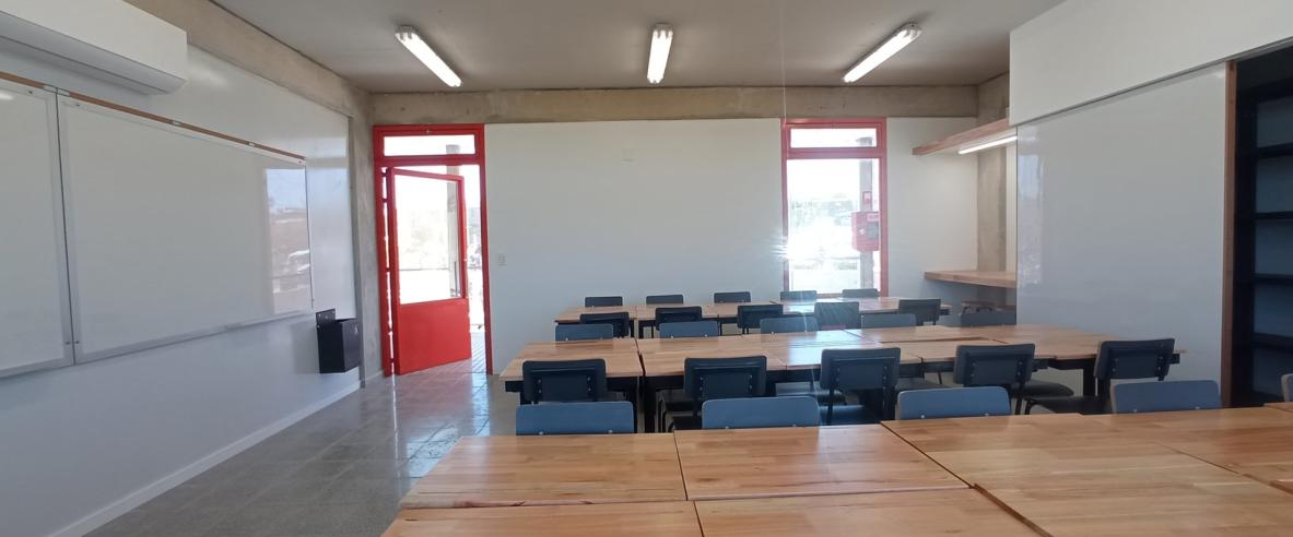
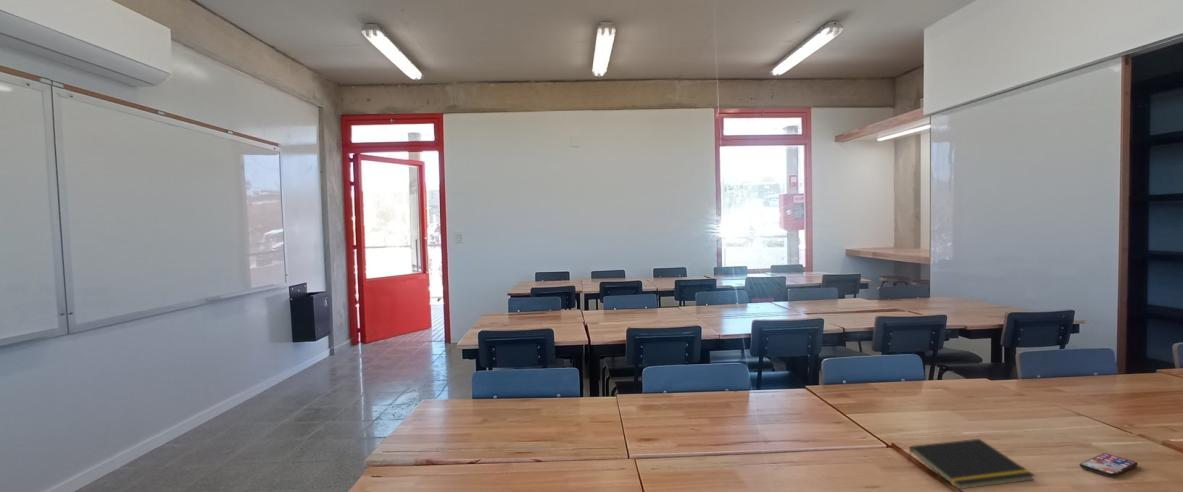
+ smartphone [1078,452,1139,478]
+ notepad [907,438,1036,490]
